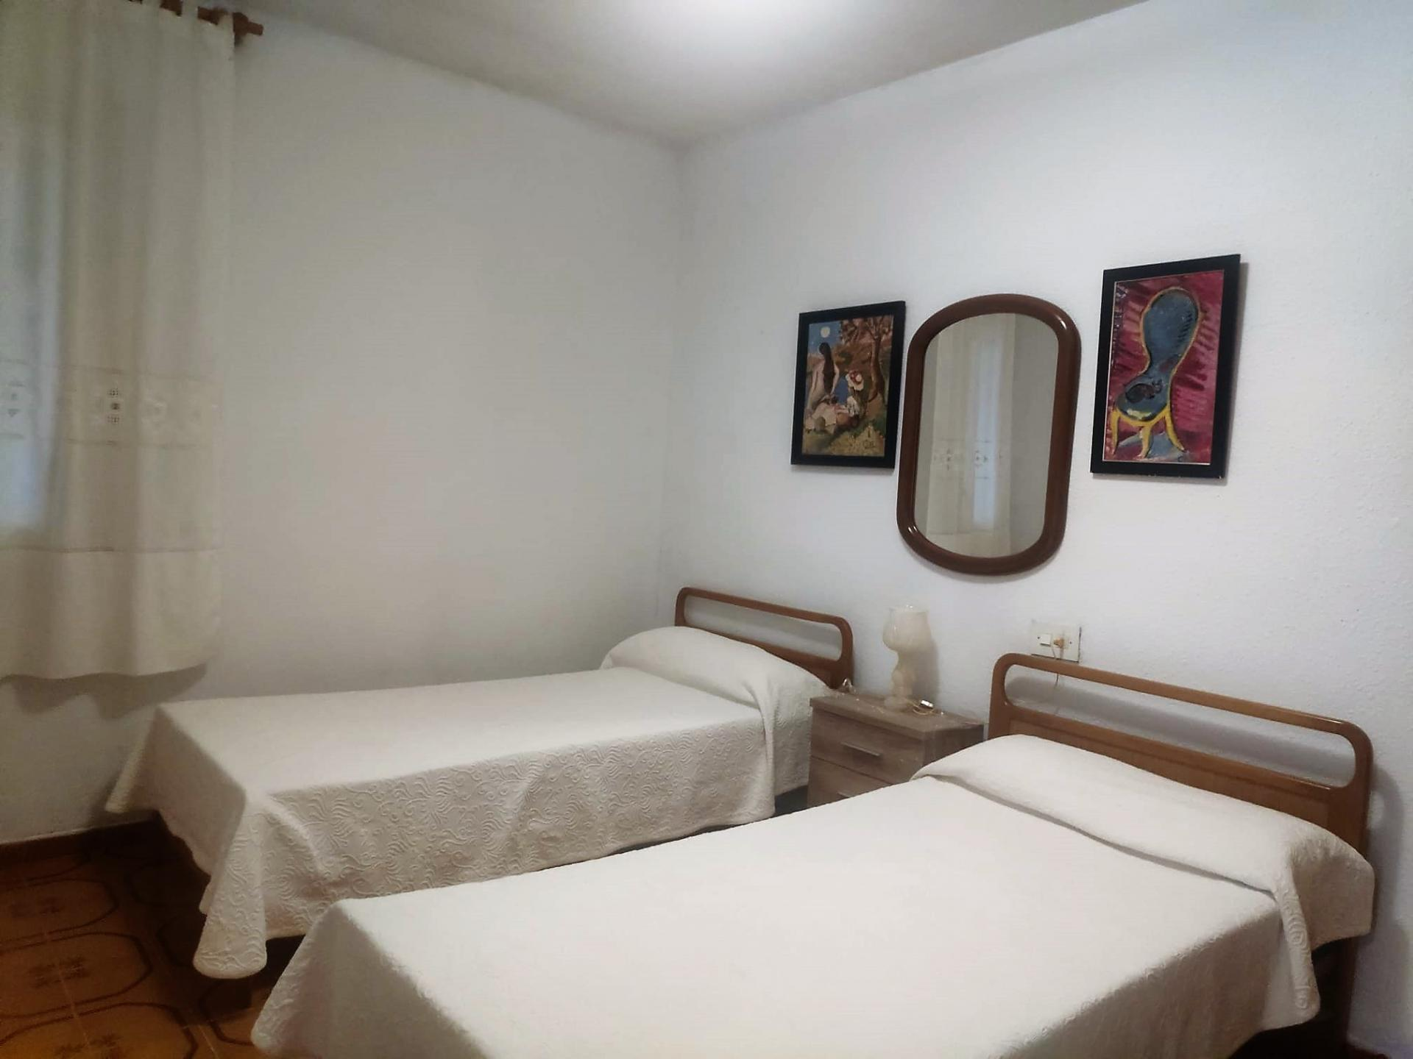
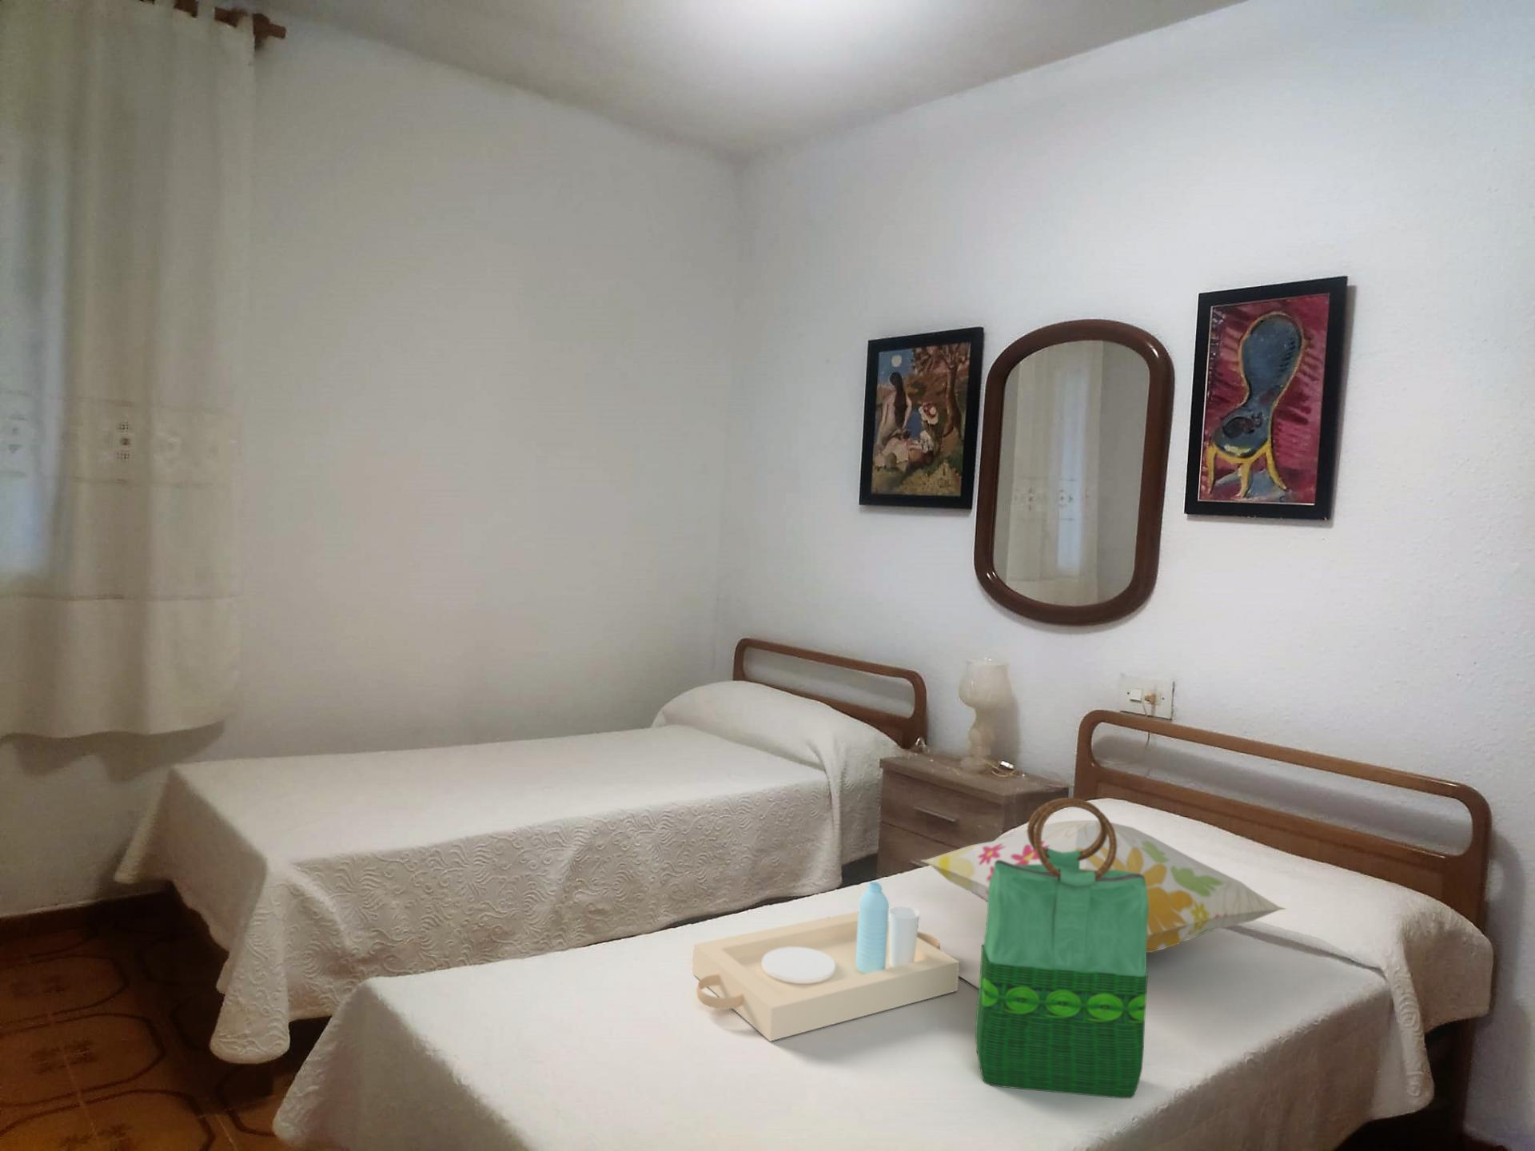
+ decorative pillow [920,820,1288,954]
+ tote bag [974,797,1149,1099]
+ serving tray [691,881,960,1042]
